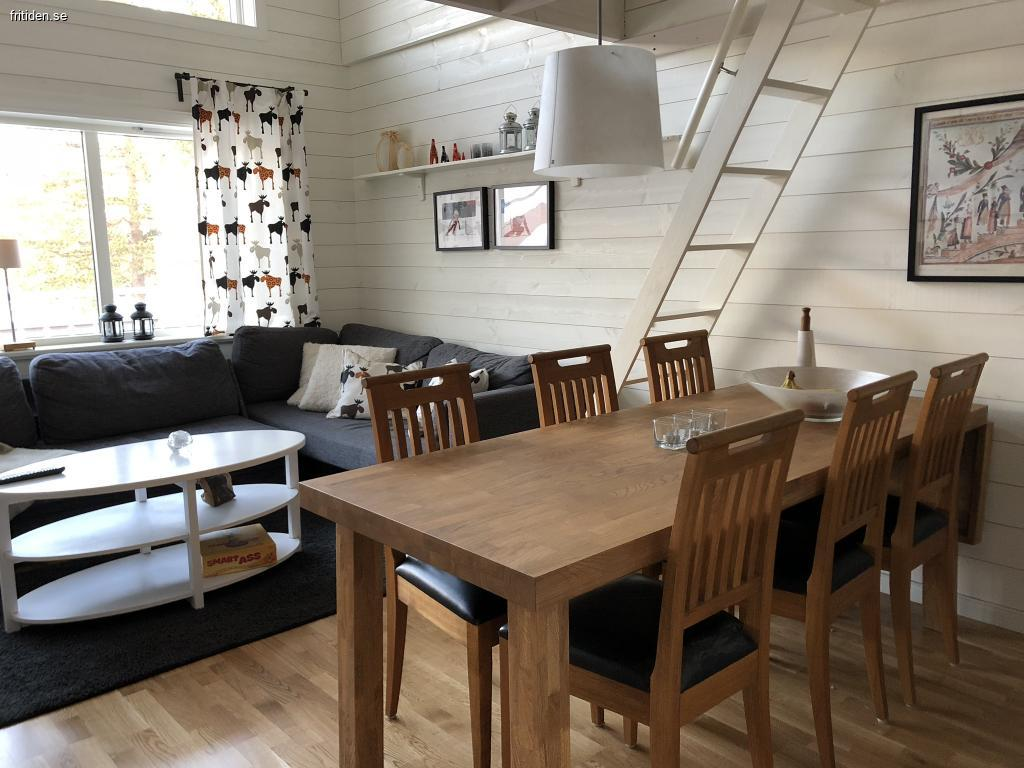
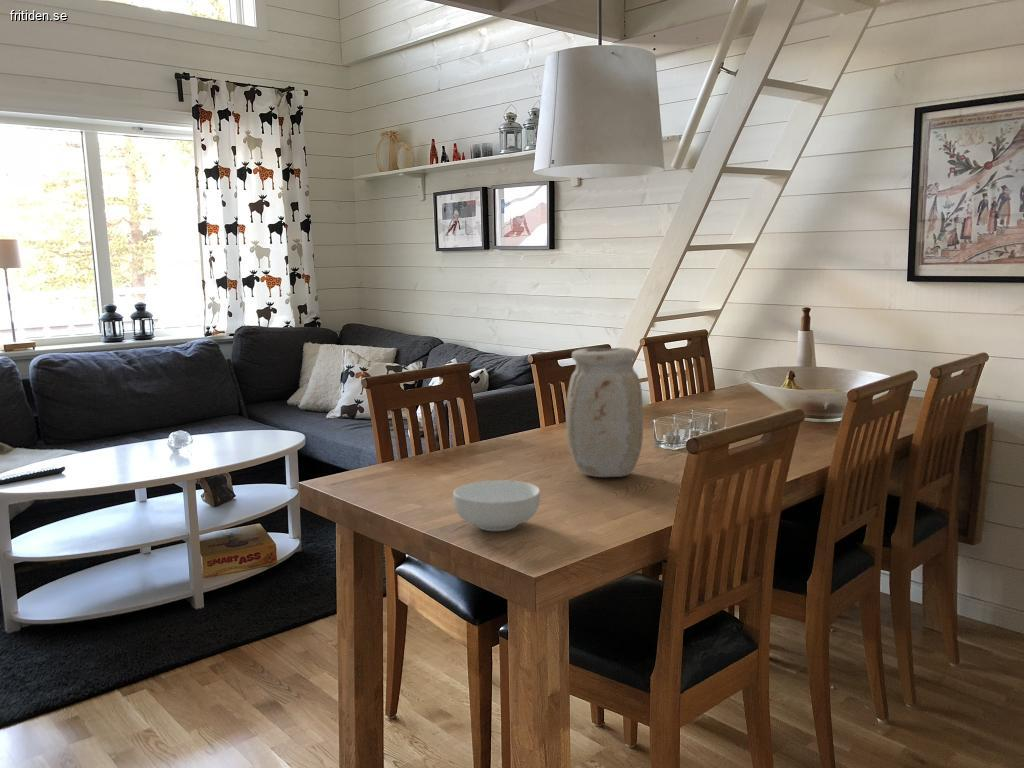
+ vase [565,347,644,478]
+ cereal bowl [452,479,541,532]
